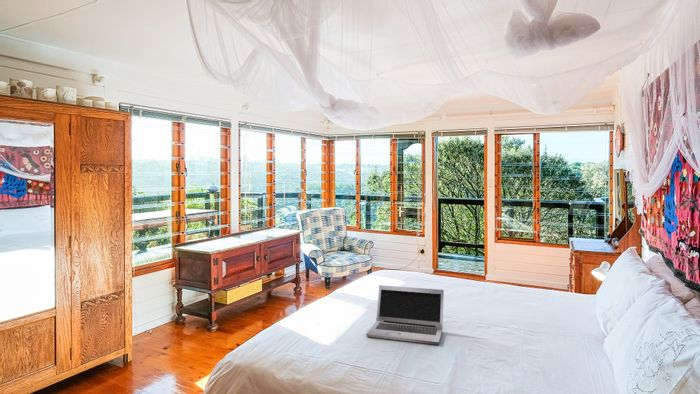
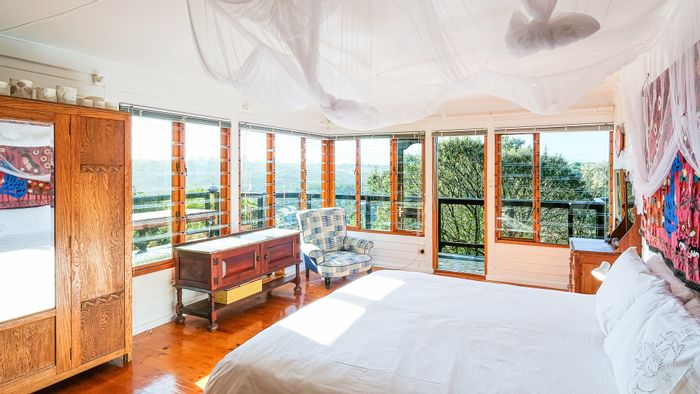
- laptop [365,284,445,346]
